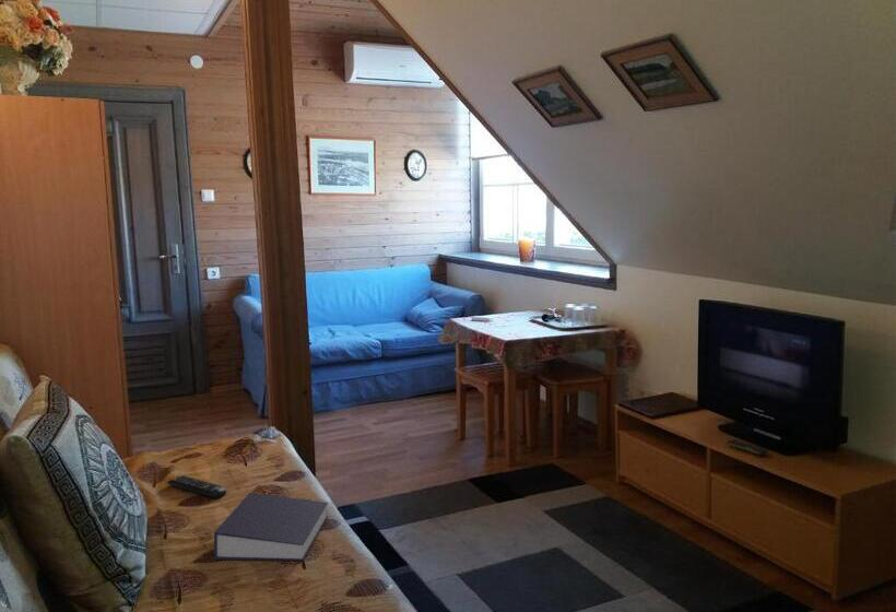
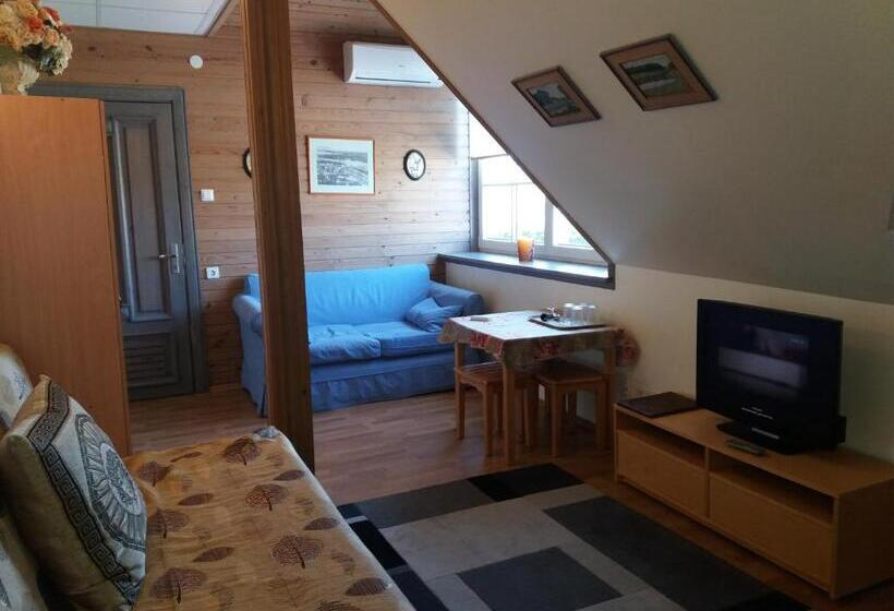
- remote control [166,474,227,499]
- book [213,492,329,562]
